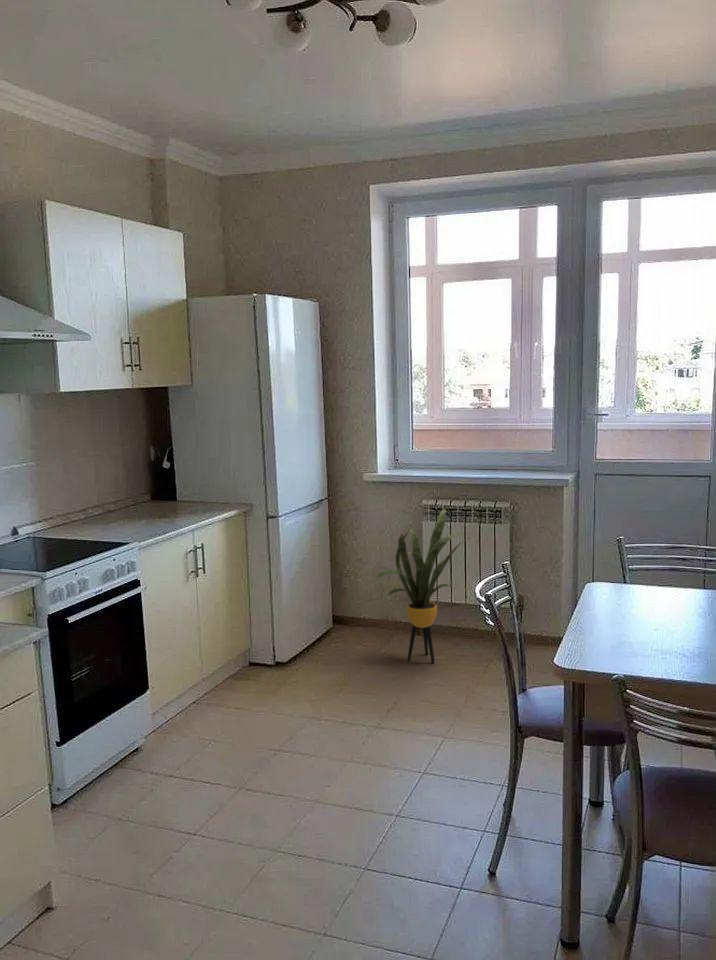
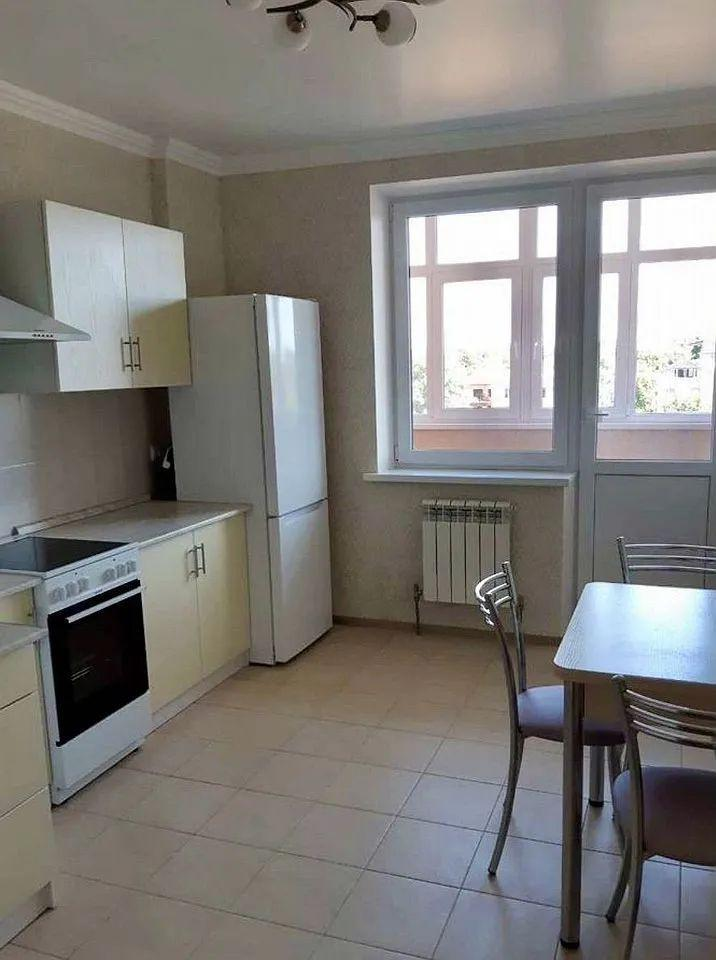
- house plant [373,508,472,664]
